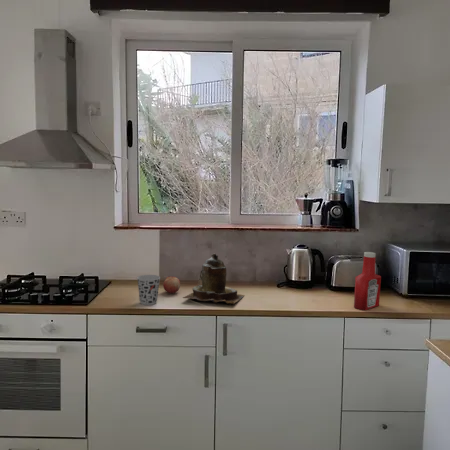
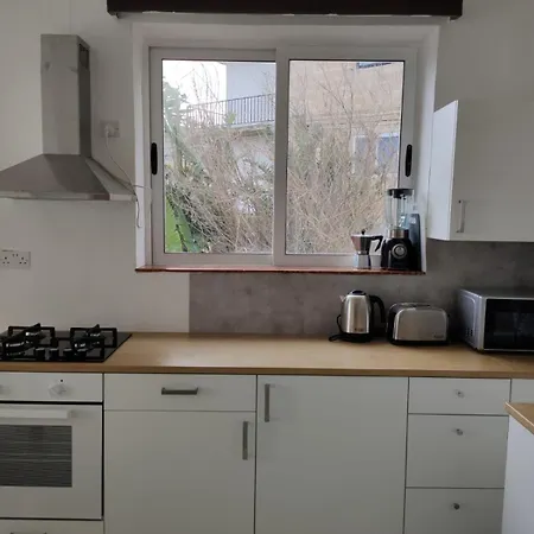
- cup [136,274,161,306]
- fruit [162,276,181,294]
- soap bottle [353,251,382,311]
- teapot [182,253,246,305]
